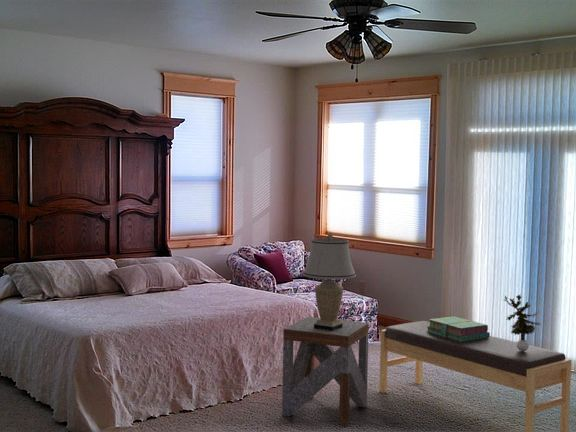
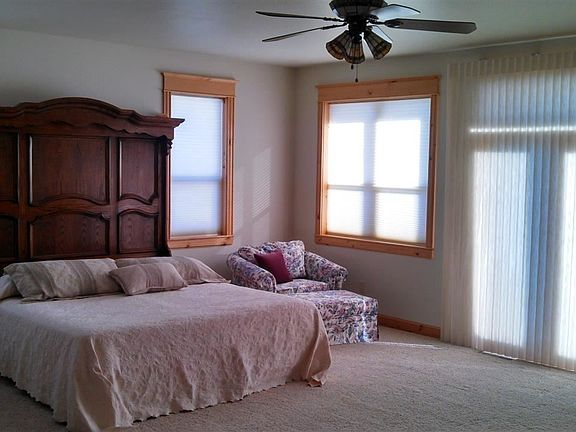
- table lamp [302,232,357,331]
- bench [379,320,572,432]
- side table [281,316,370,427]
- potted plant [502,292,543,351]
- stack of books [426,315,491,342]
